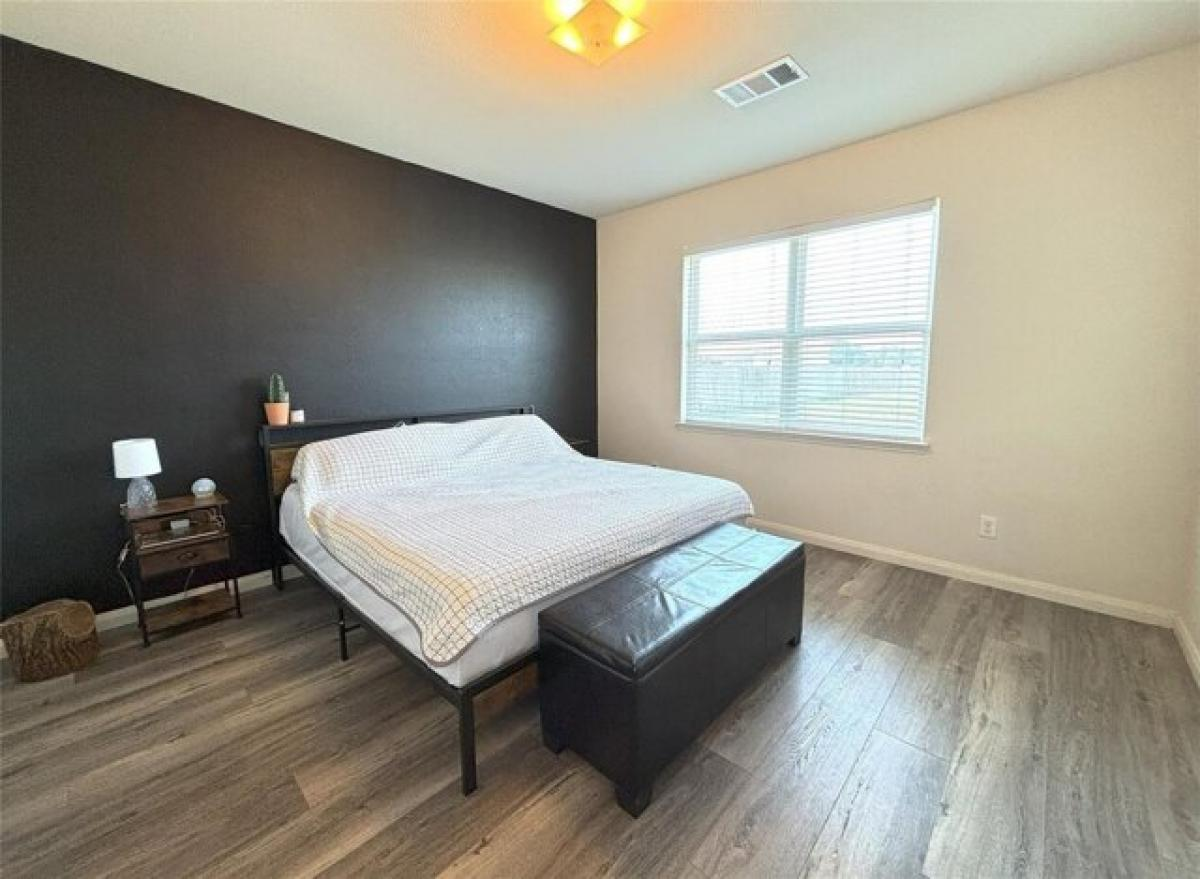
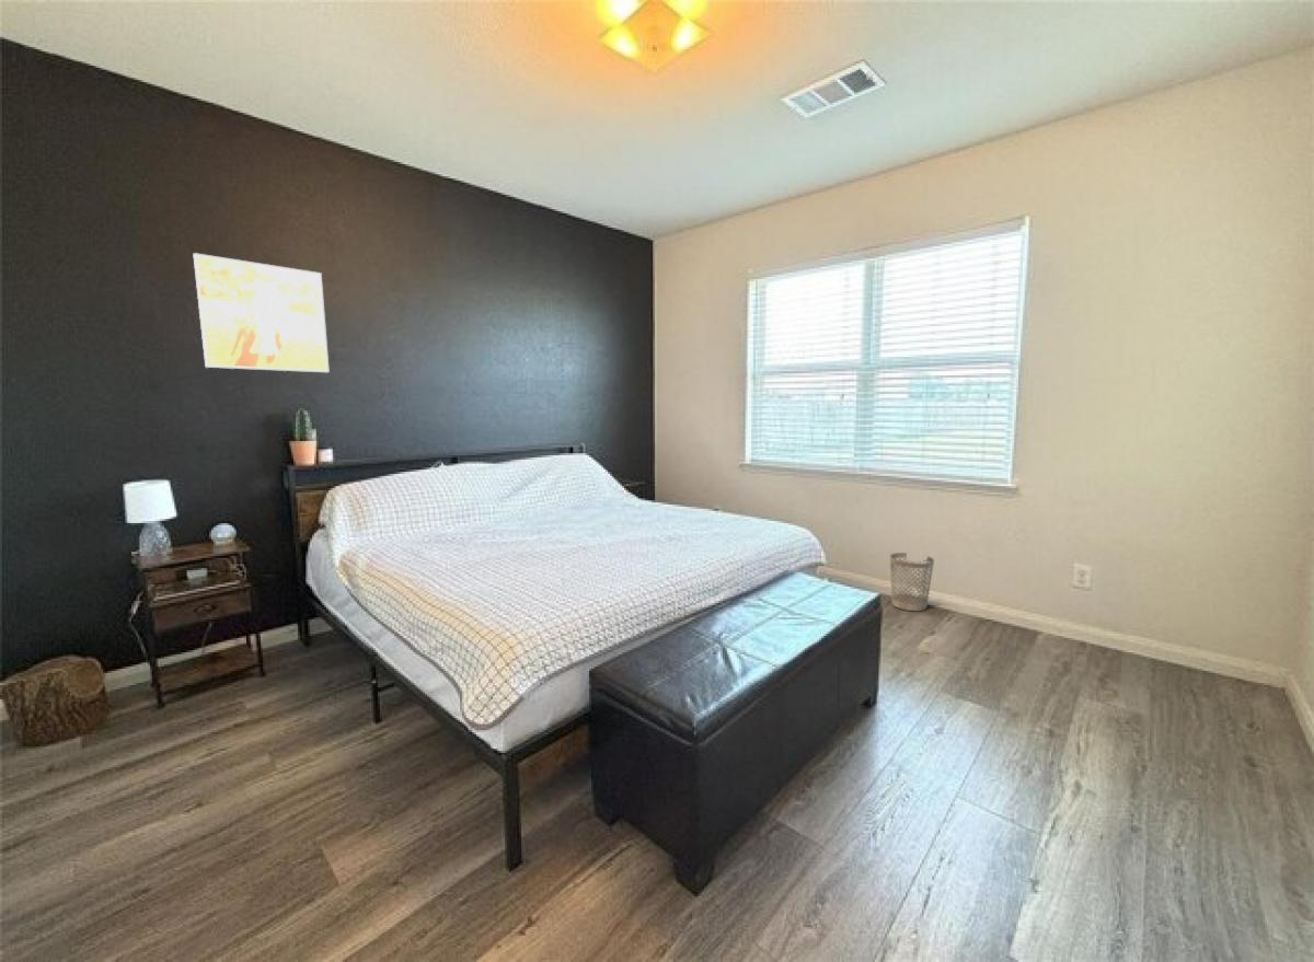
+ wastebasket [889,552,935,612]
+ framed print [192,252,331,373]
